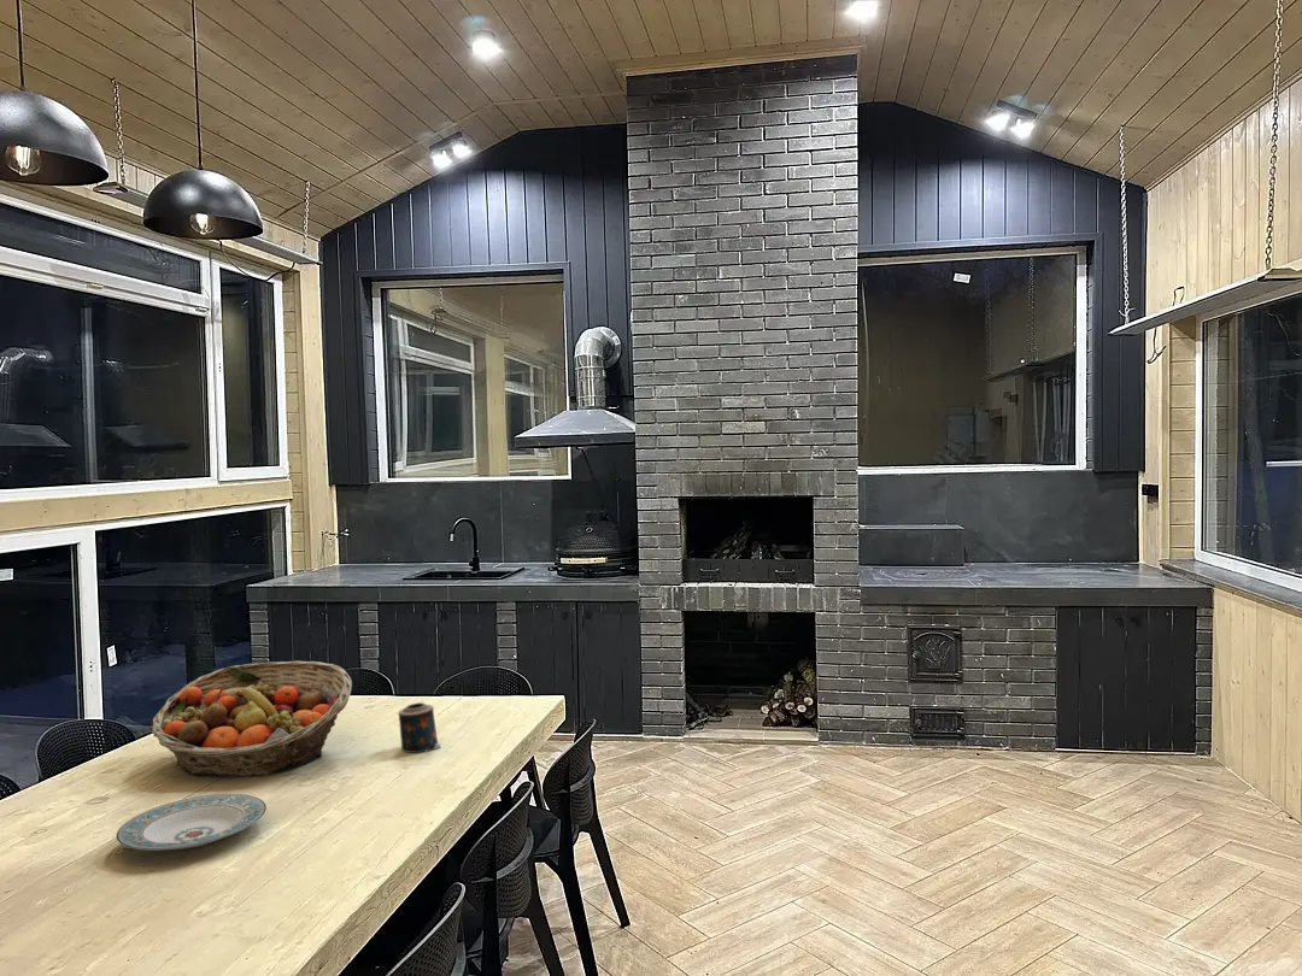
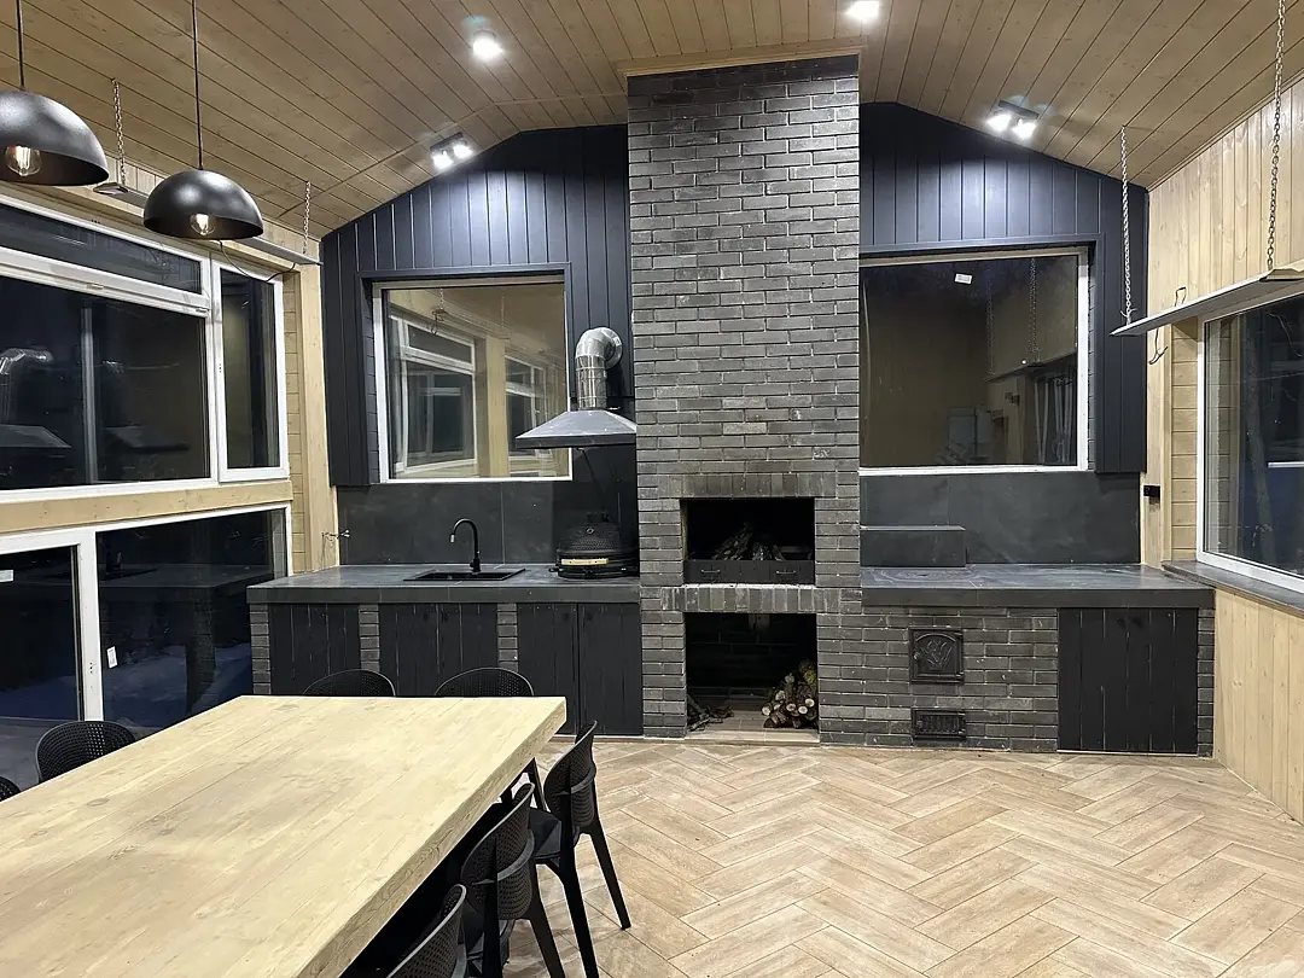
- plate [115,793,268,851]
- fruit basket [151,660,353,778]
- candle [397,701,441,754]
